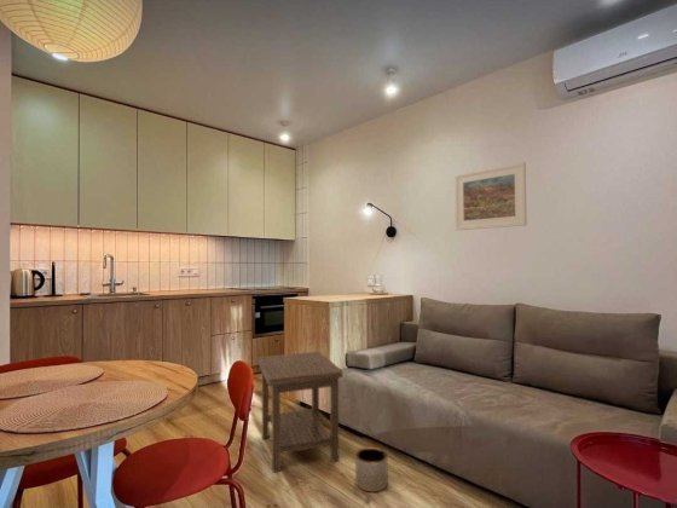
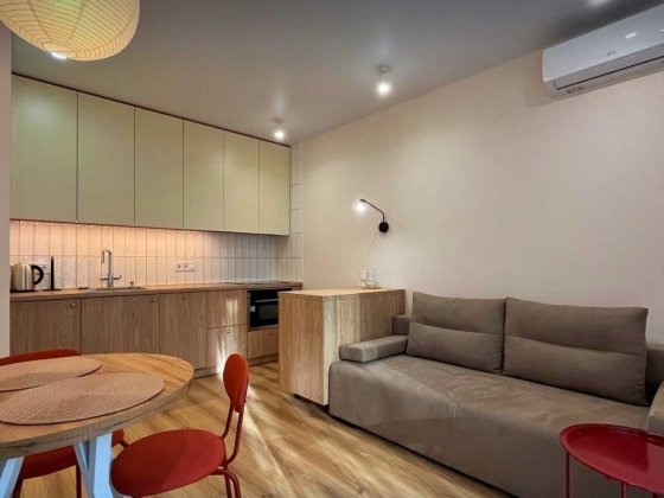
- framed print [453,161,528,231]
- planter [354,446,389,493]
- side table [256,351,343,474]
